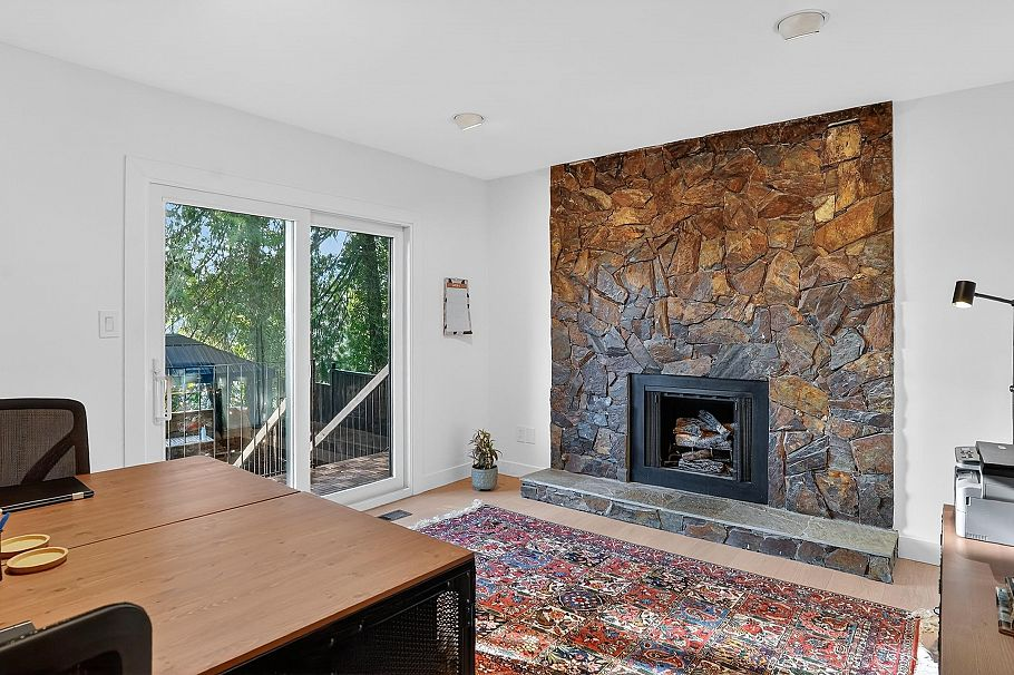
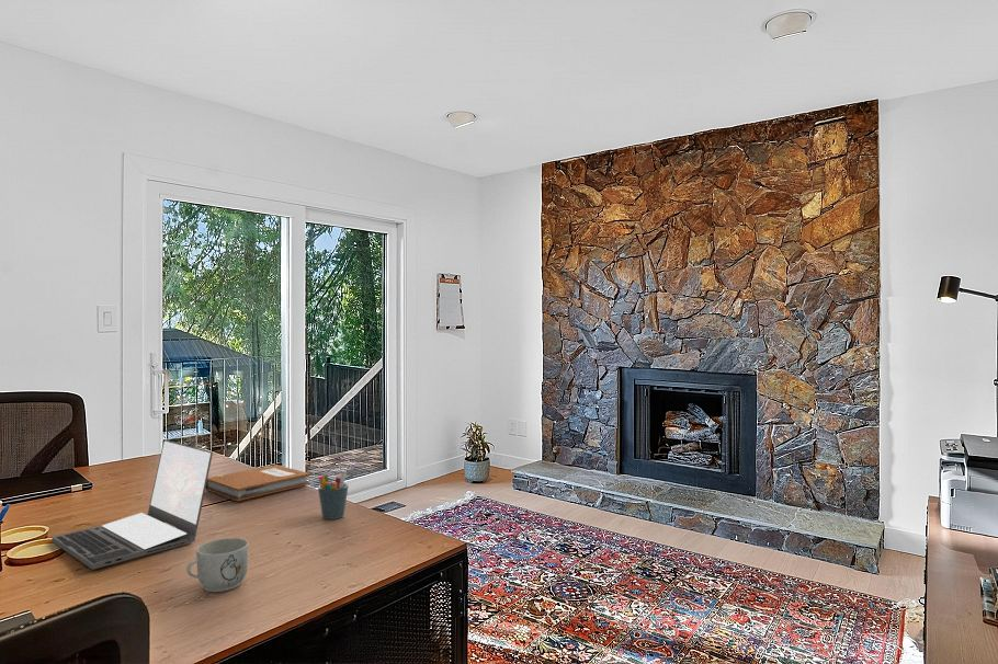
+ mug [185,537,249,593]
+ laptop [50,438,214,571]
+ pen holder [317,470,350,520]
+ notebook [205,463,311,502]
